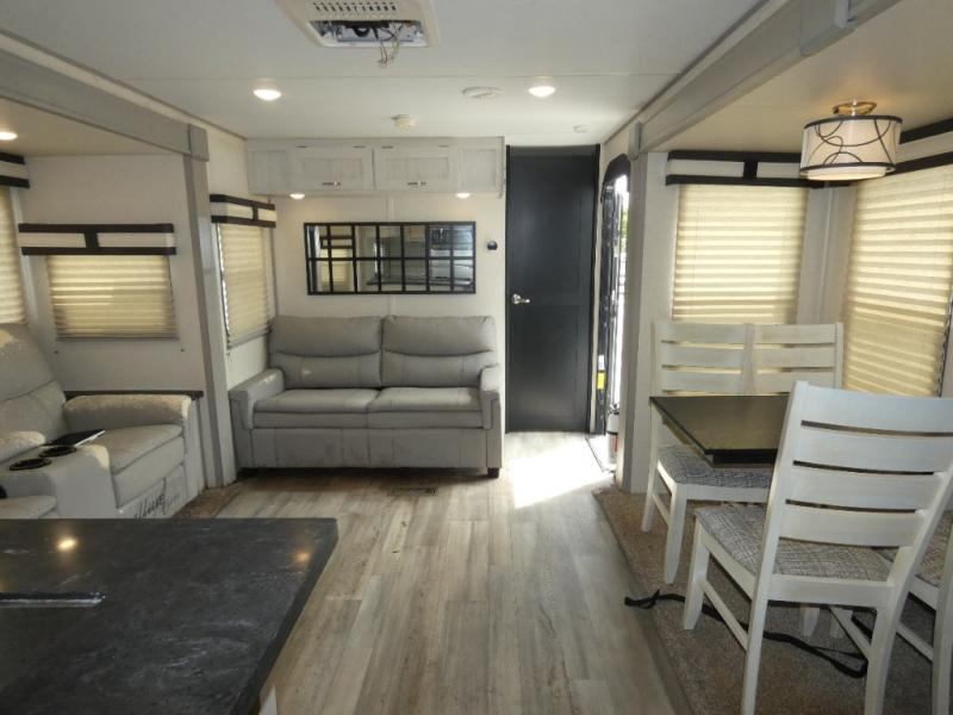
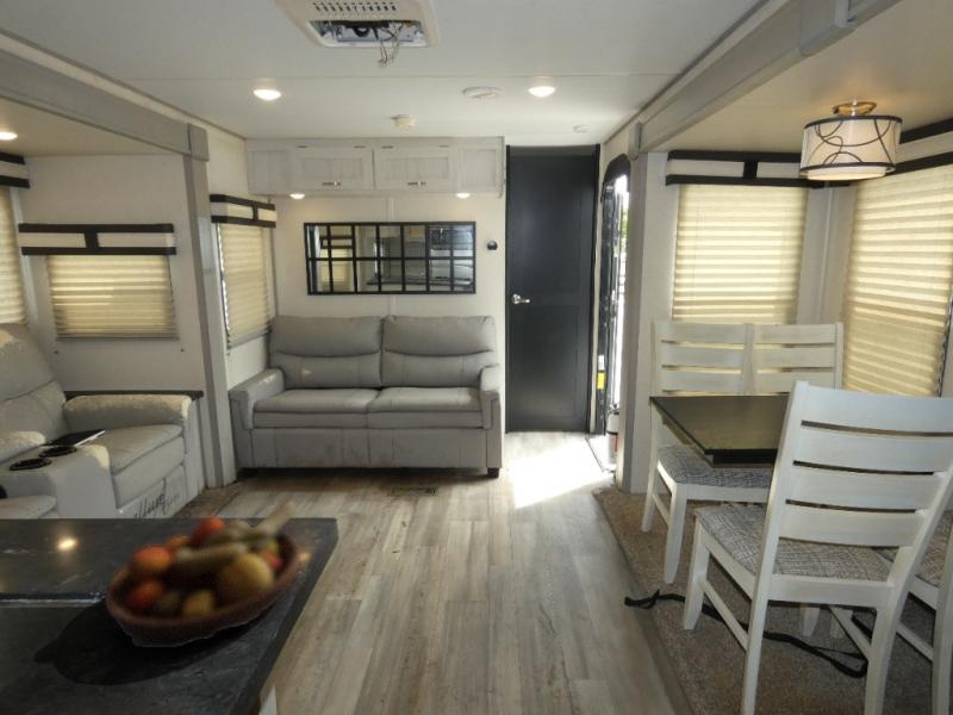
+ fruit bowl [104,498,301,651]
